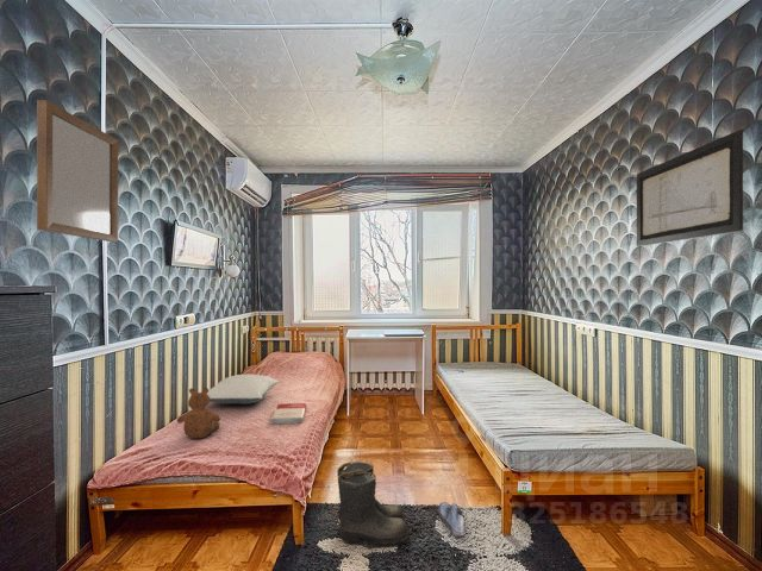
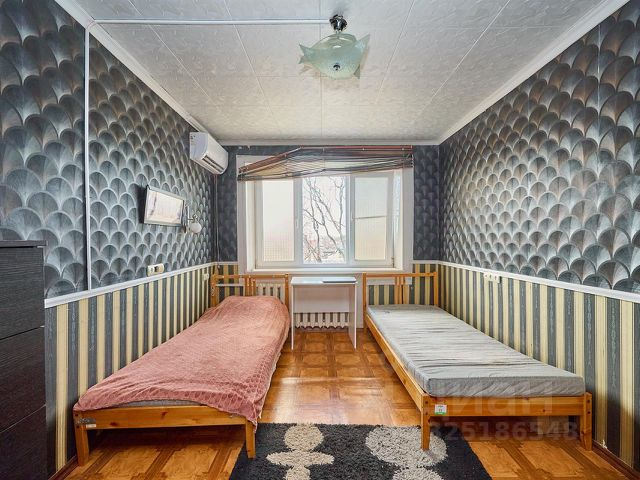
- wall art [636,128,744,247]
- home mirror [36,99,119,243]
- shoe [437,501,467,539]
- pillow [207,374,280,406]
- boots [336,460,412,548]
- book [270,402,307,425]
- teddy bear [176,387,221,440]
